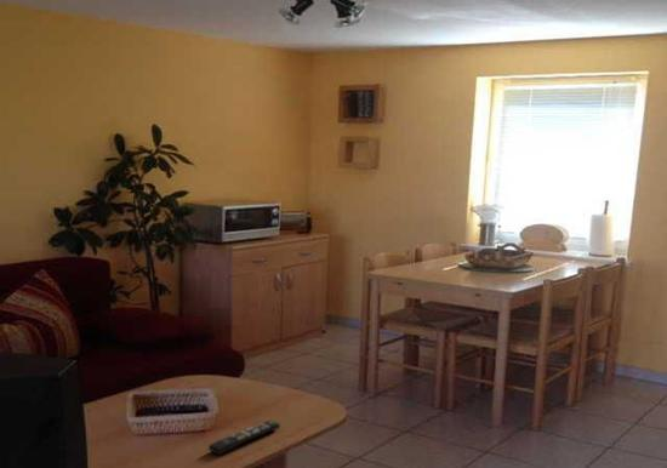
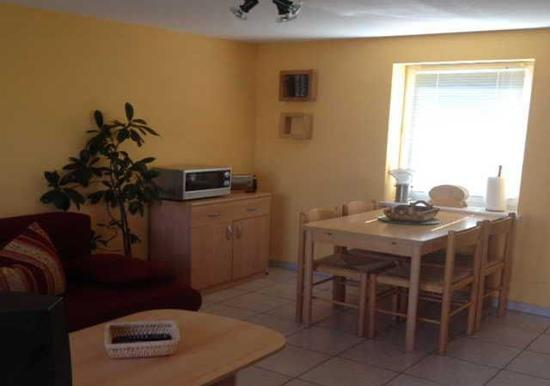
- remote control [207,420,281,456]
